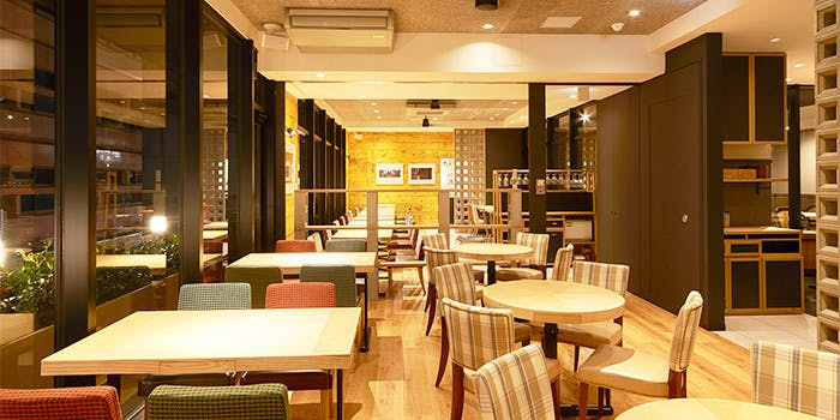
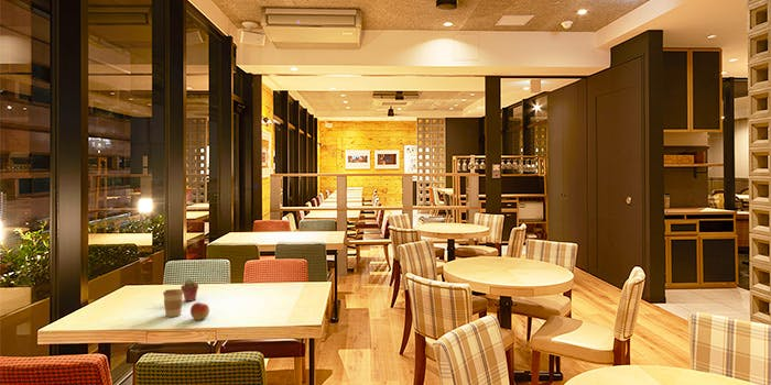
+ apple [189,301,210,321]
+ coffee cup [162,288,184,318]
+ potted succulent [180,278,199,302]
